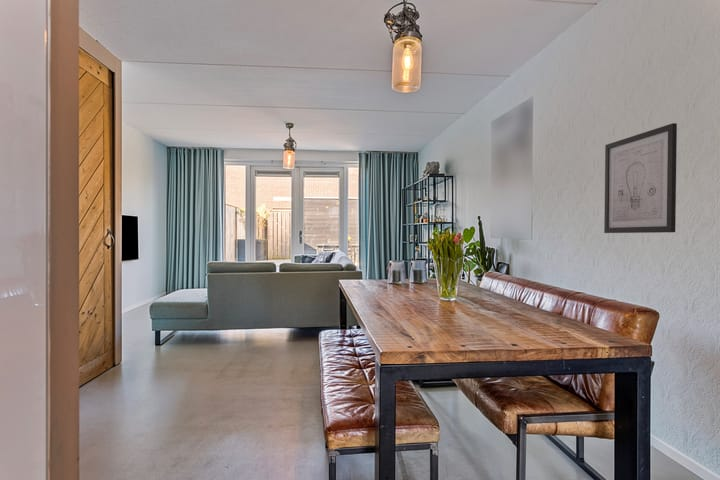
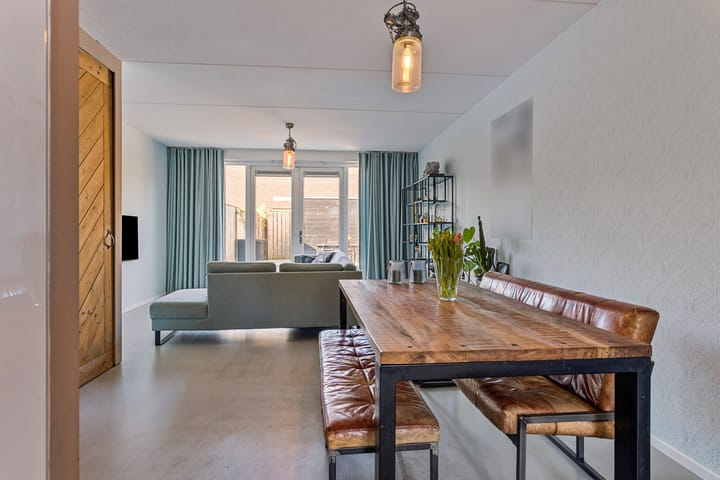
- wall art [603,122,678,234]
